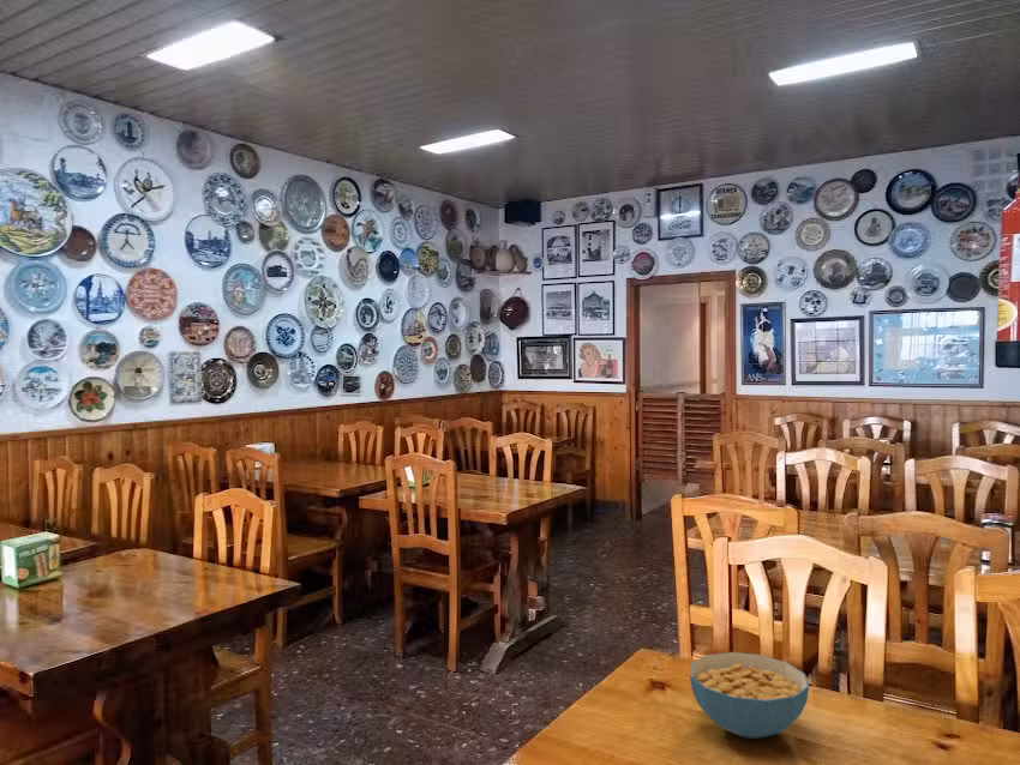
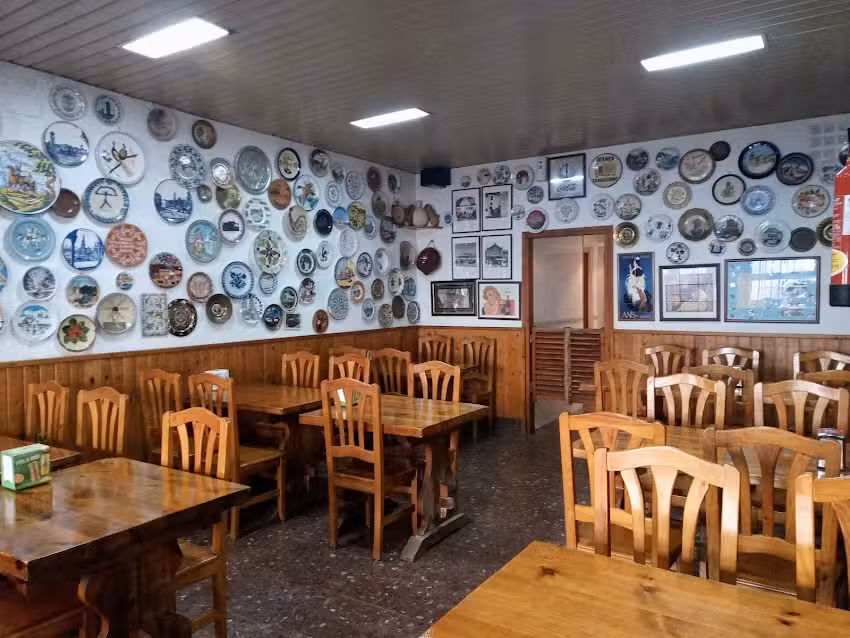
- cereal bowl [689,651,810,740]
